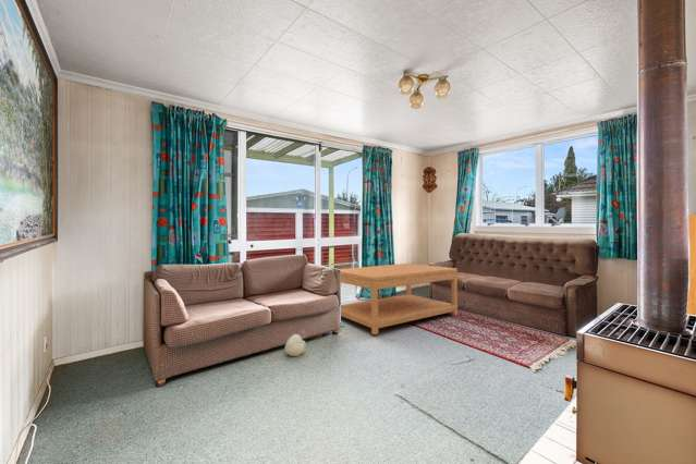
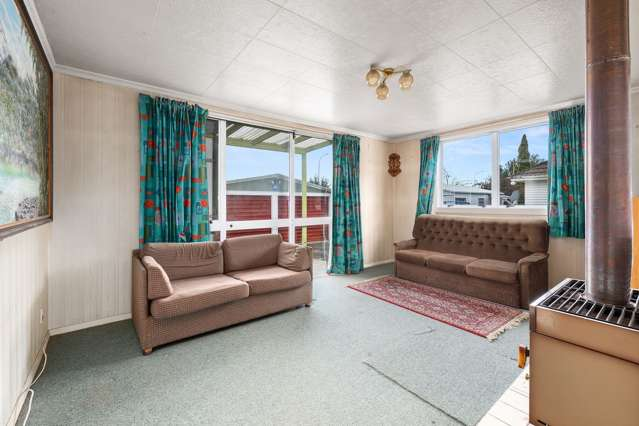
- coffee table [339,262,459,335]
- plush toy [284,330,307,357]
